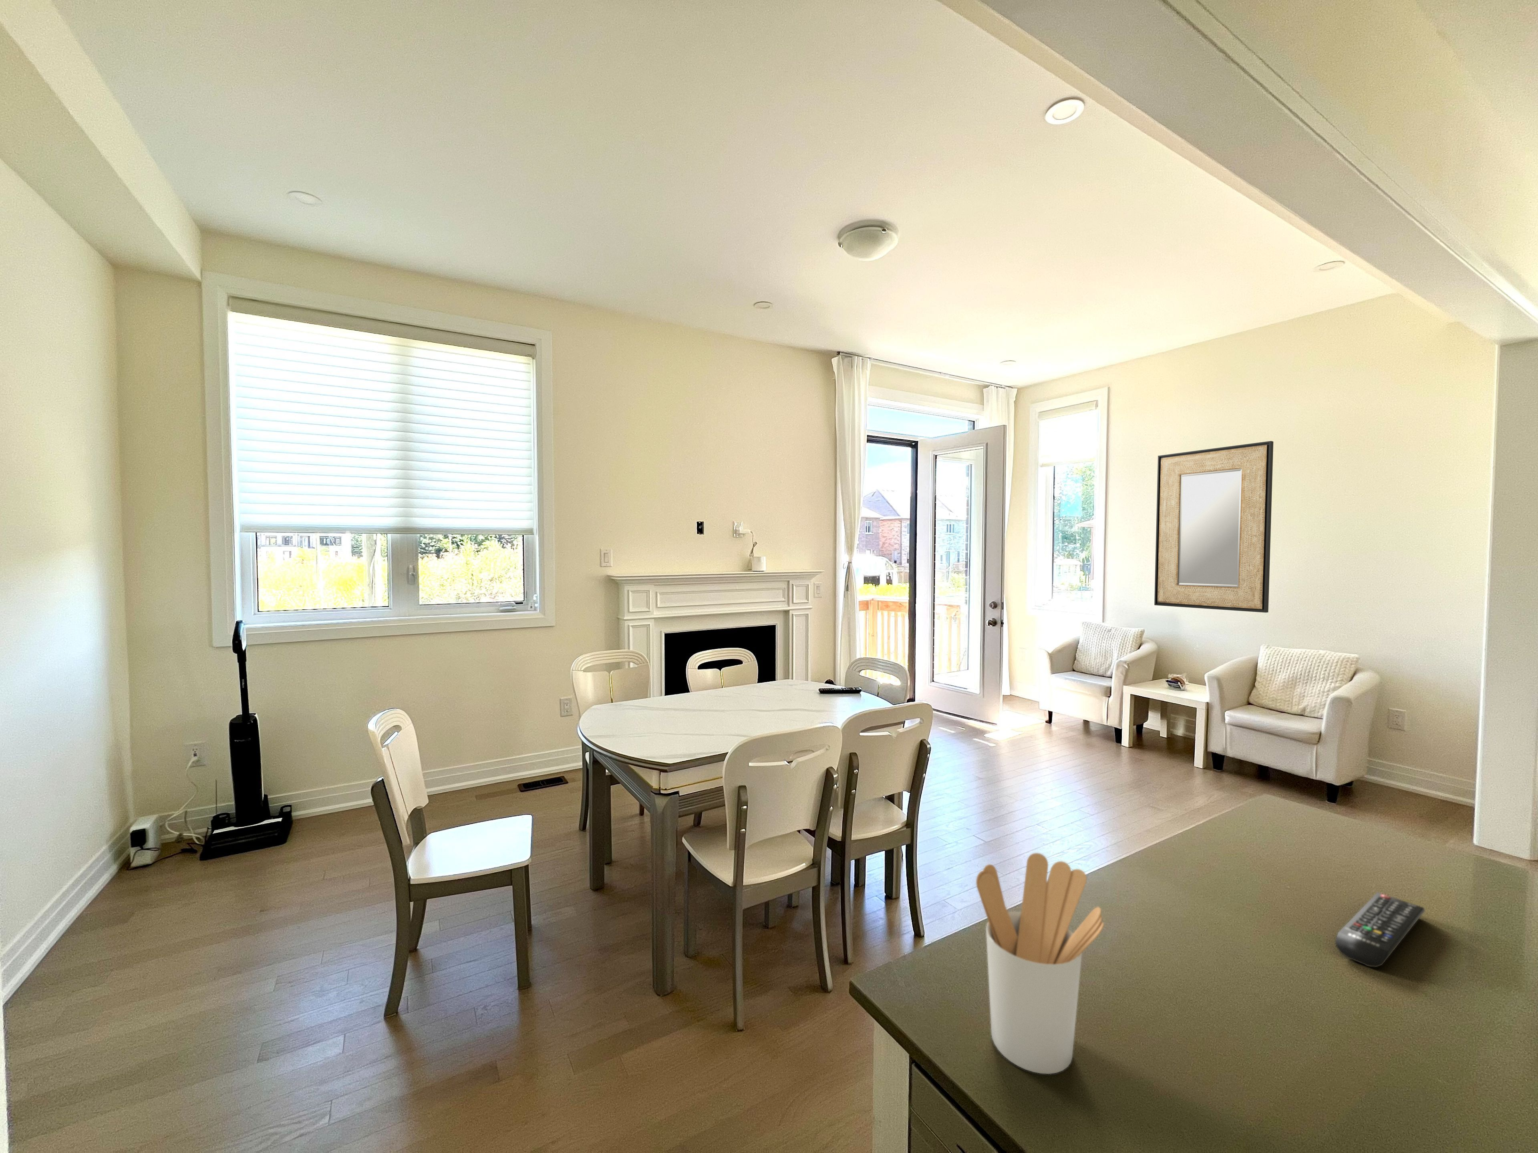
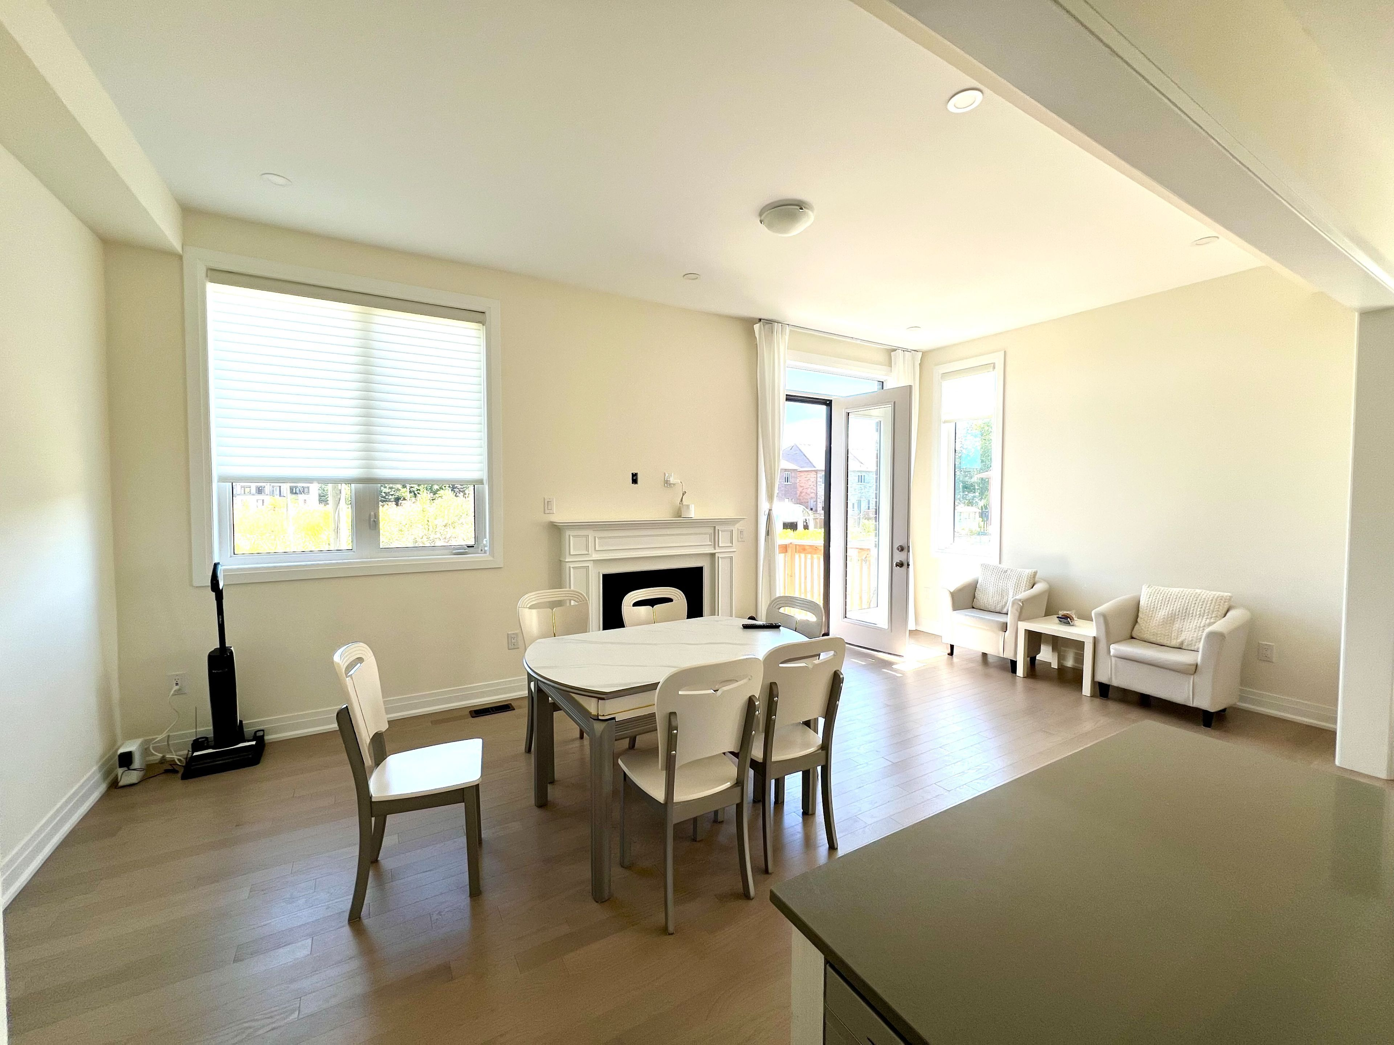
- home mirror [1154,441,1274,613]
- remote control [1335,891,1425,968]
- utensil holder [976,853,1104,1074]
